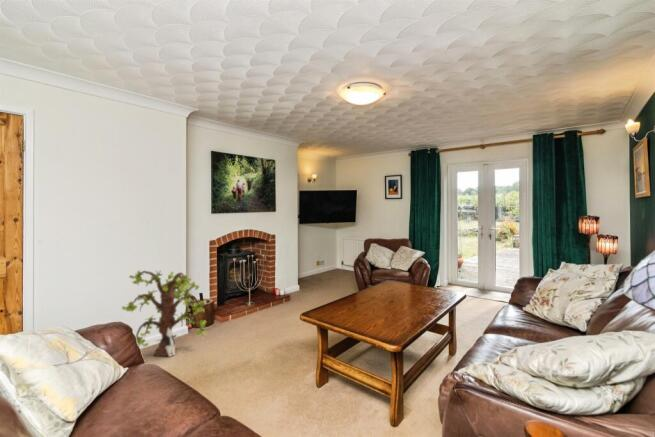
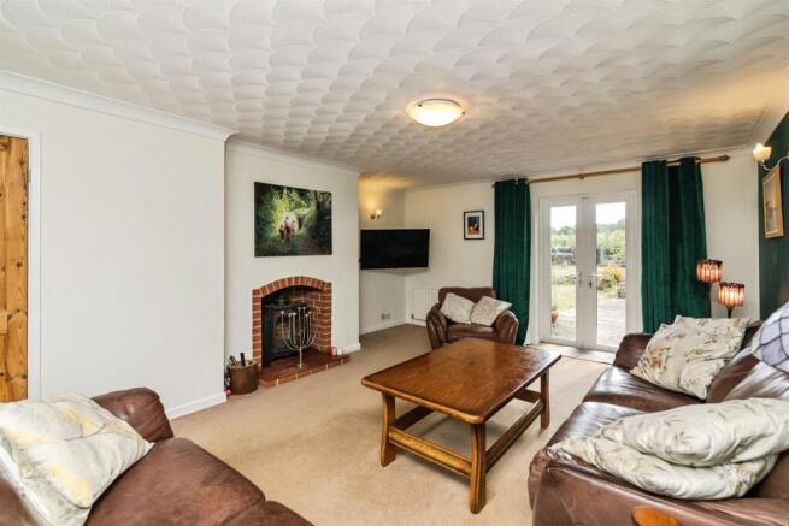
- tree [120,269,207,357]
